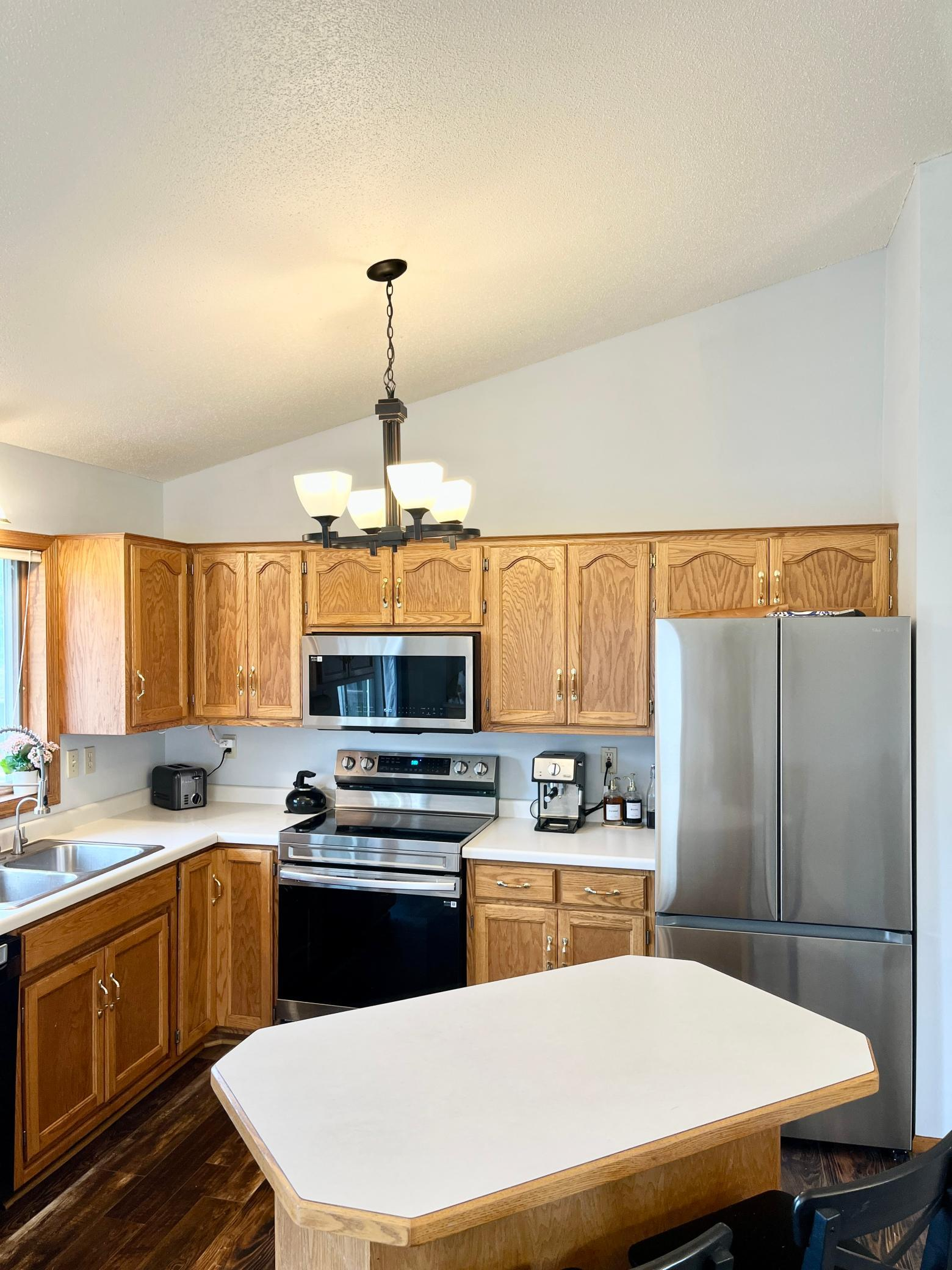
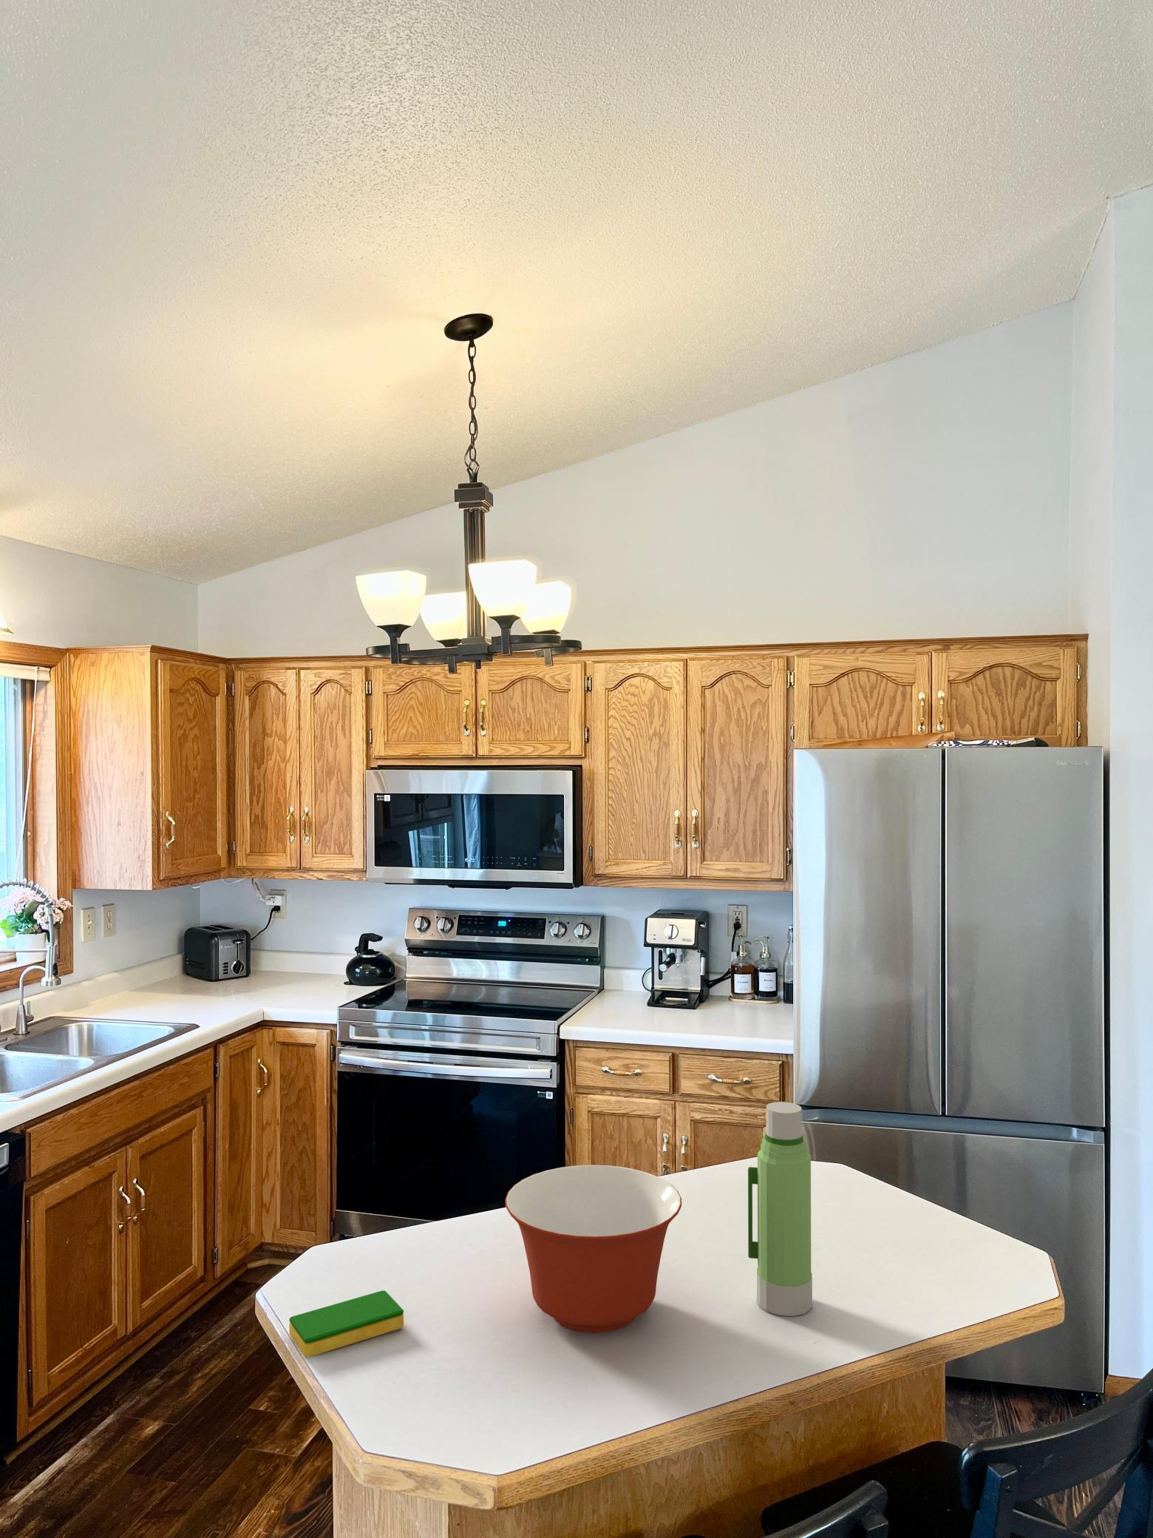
+ mixing bowl [505,1165,682,1333]
+ dish sponge [289,1290,405,1358]
+ water bottle [747,1101,813,1316]
